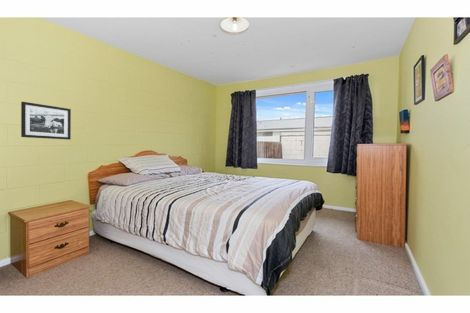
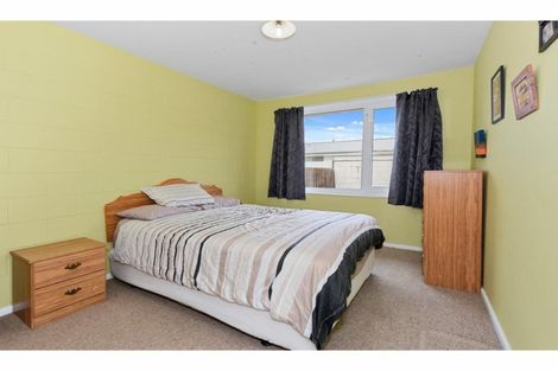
- picture frame [20,101,72,141]
